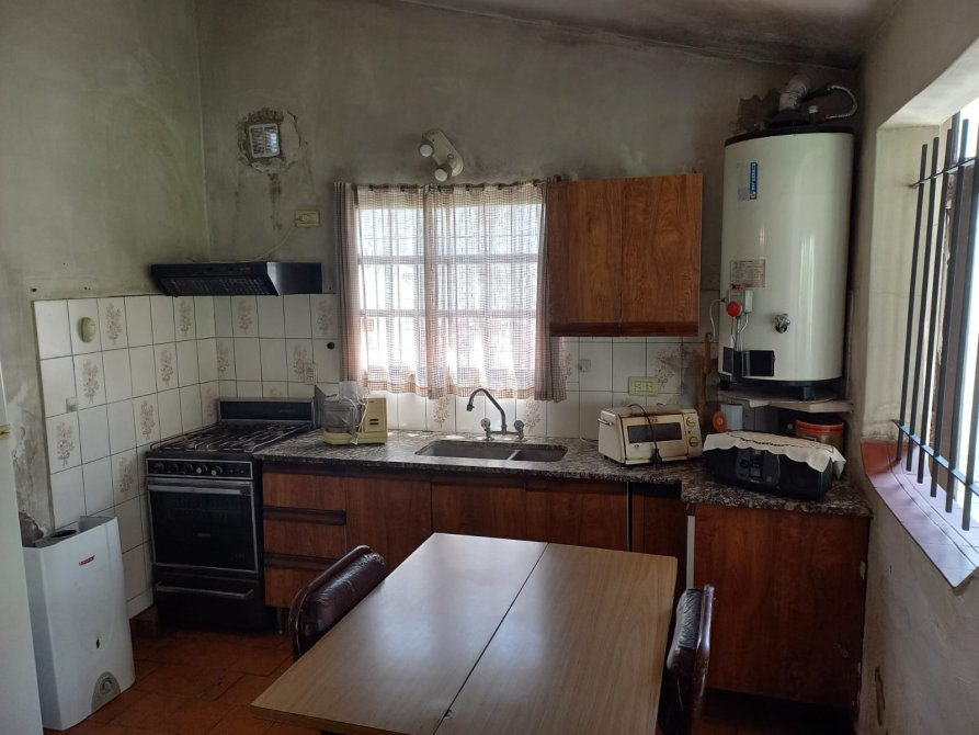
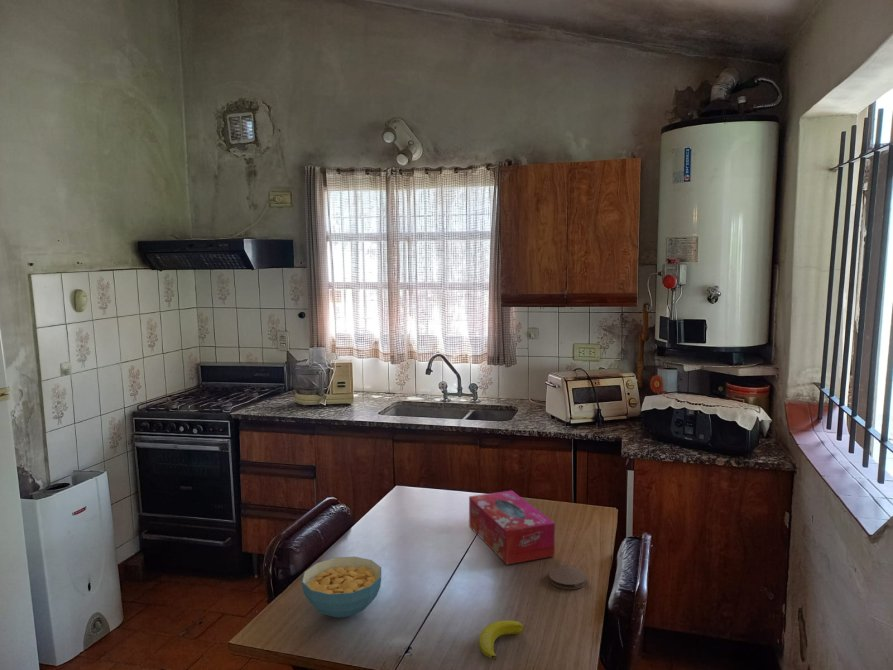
+ banana [478,619,525,661]
+ cereal bowl [301,556,382,619]
+ coaster [548,566,587,590]
+ tissue box [468,490,556,566]
